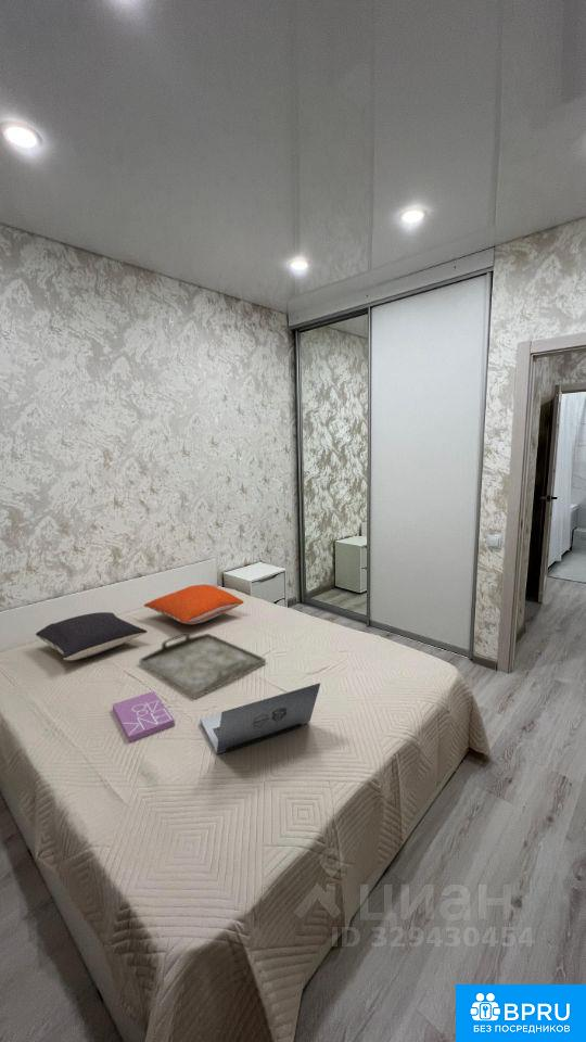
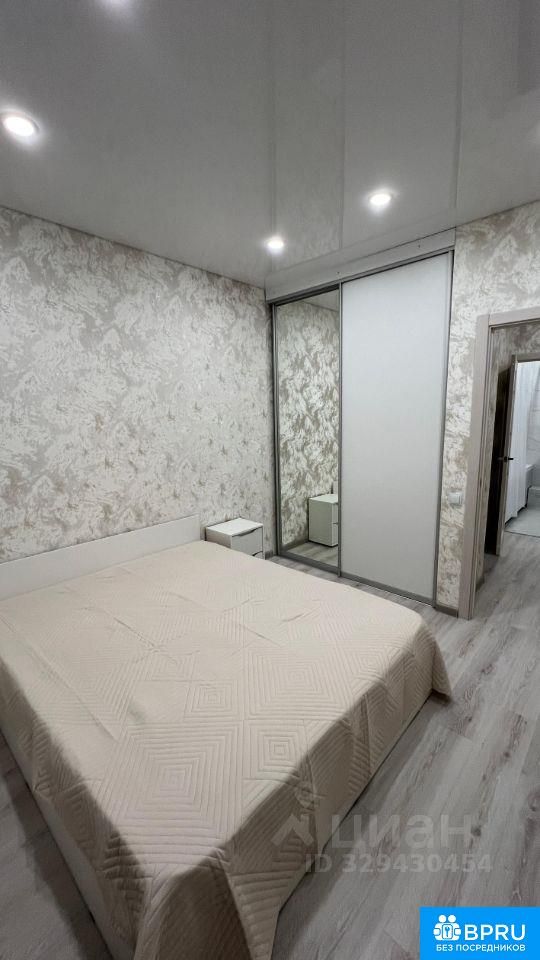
- pillow [35,611,149,661]
- book [112,690,176,744]
- serving tray [138,633,267,700]
- pillow [143,584,245,625]
- laptop [199,682,321,754]
